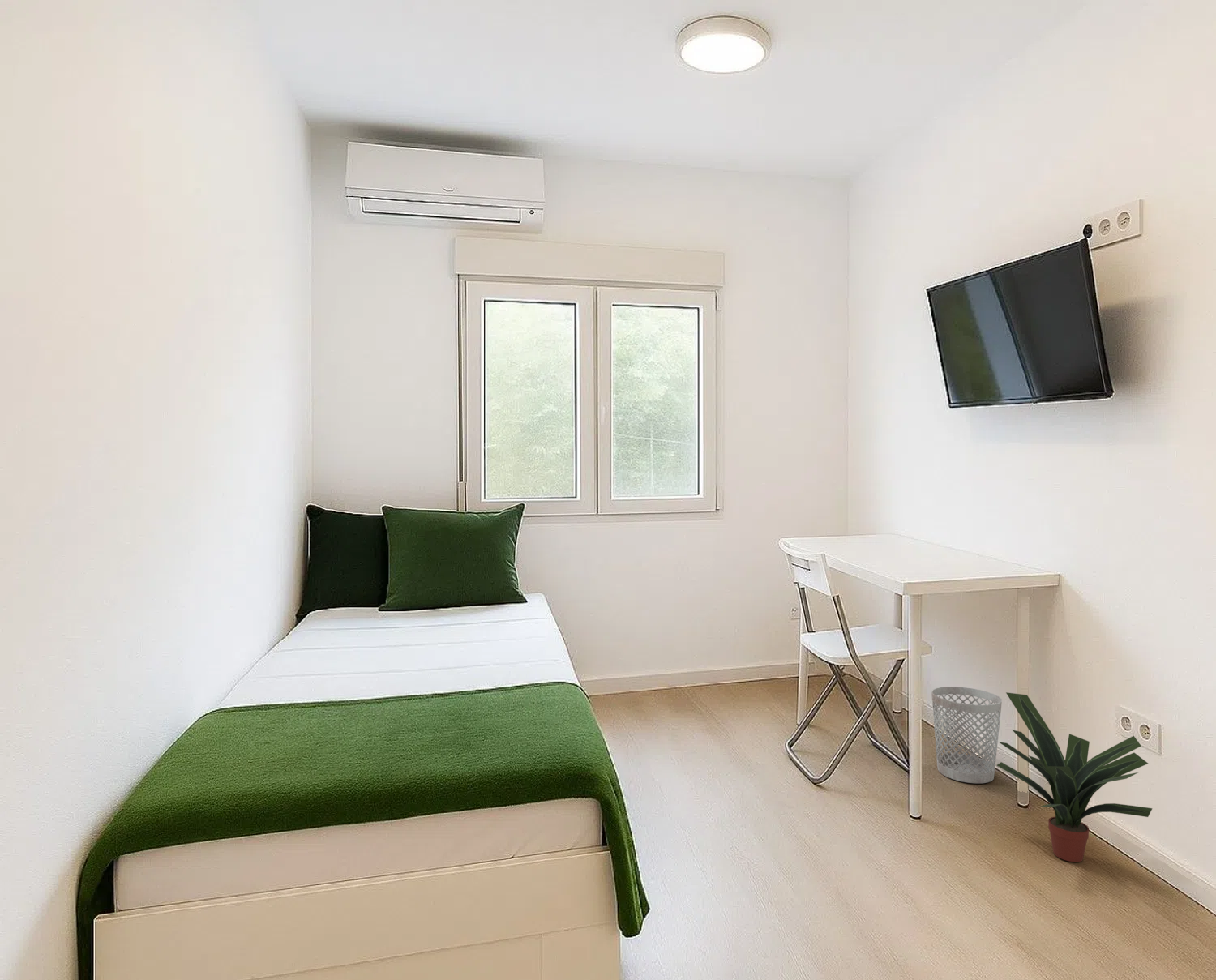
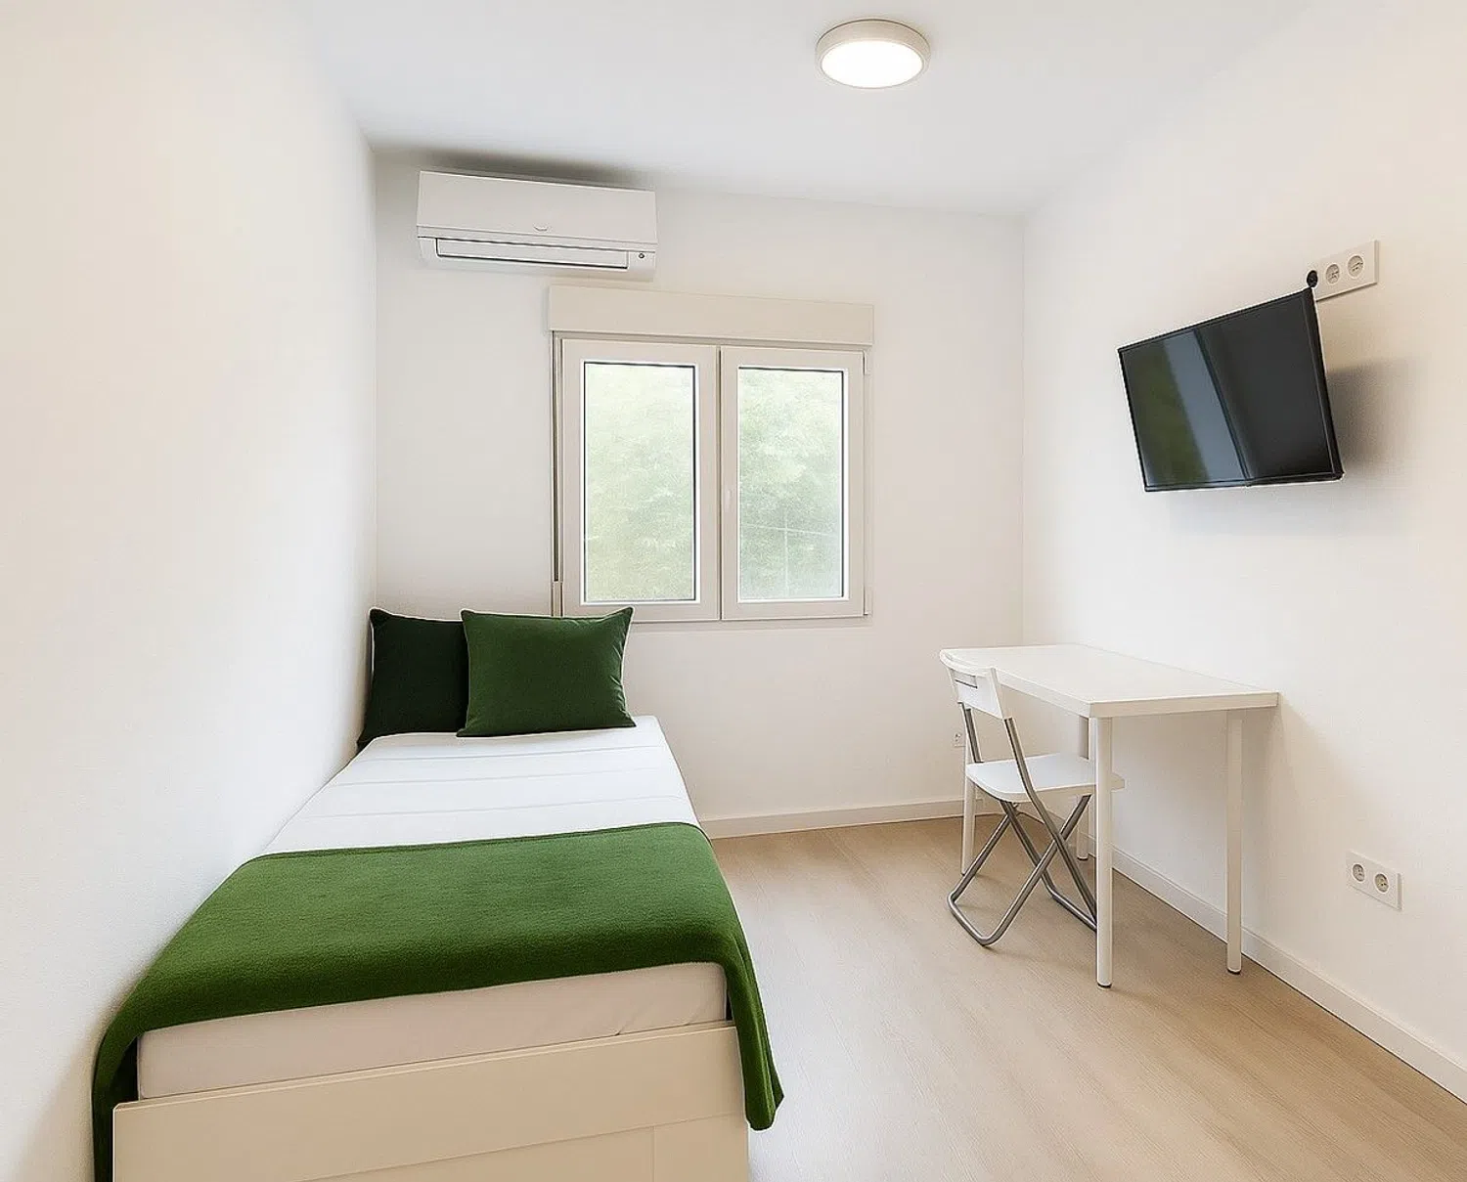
- potted plant [995,691,1153,862]
- wastebasket [931,686,1003,784]
